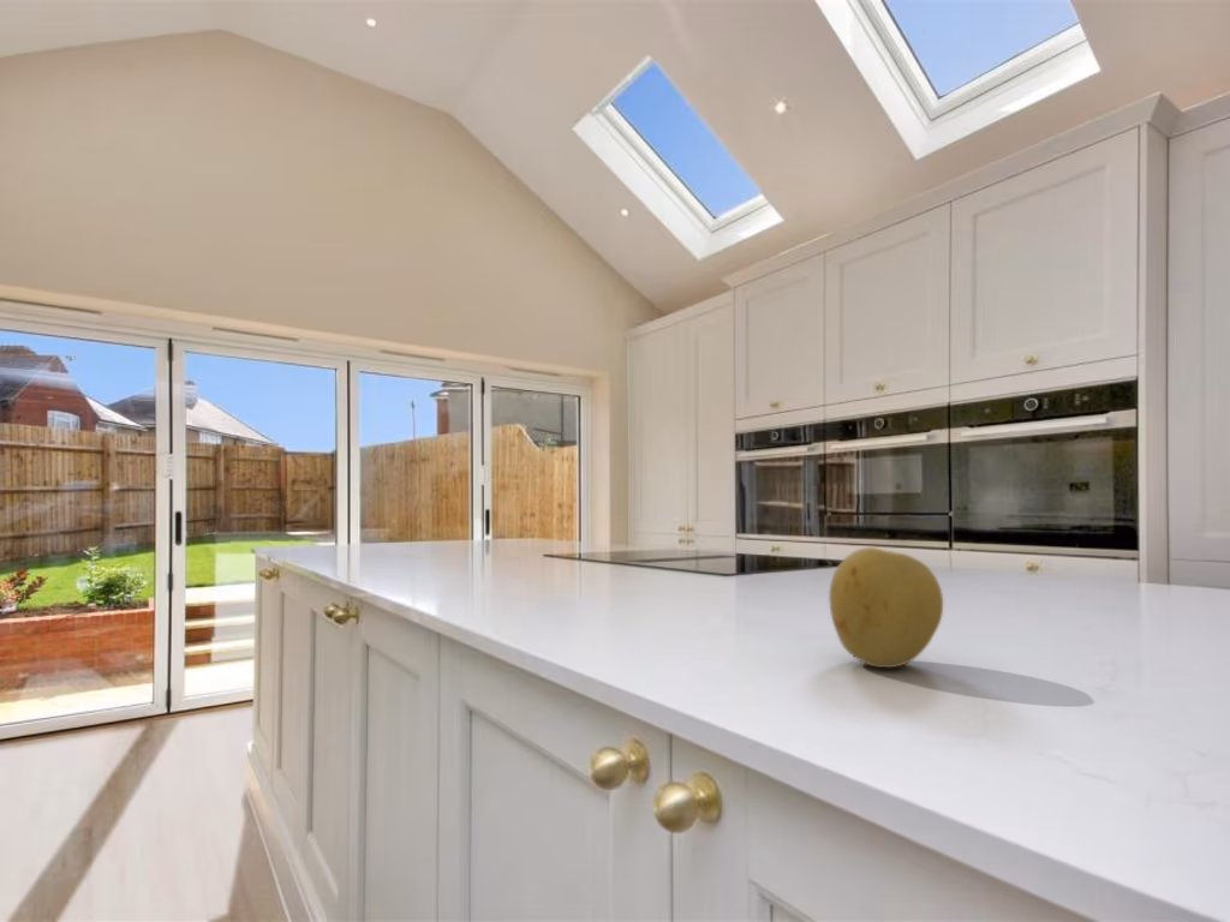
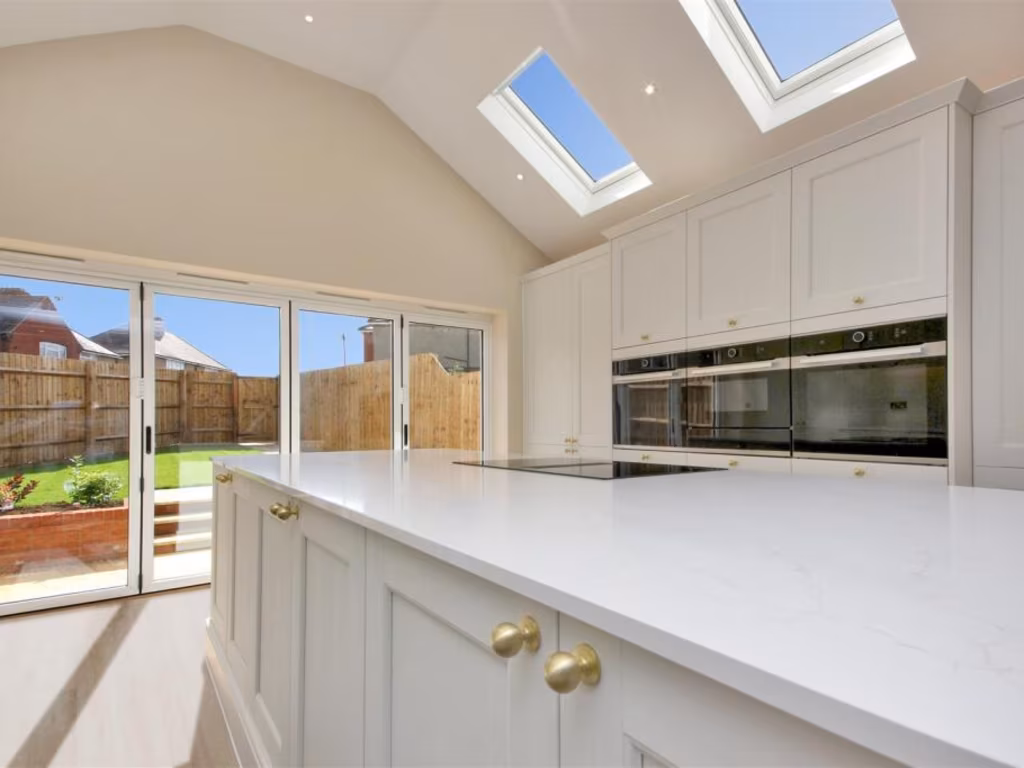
- fruit [828,546,944,669]
